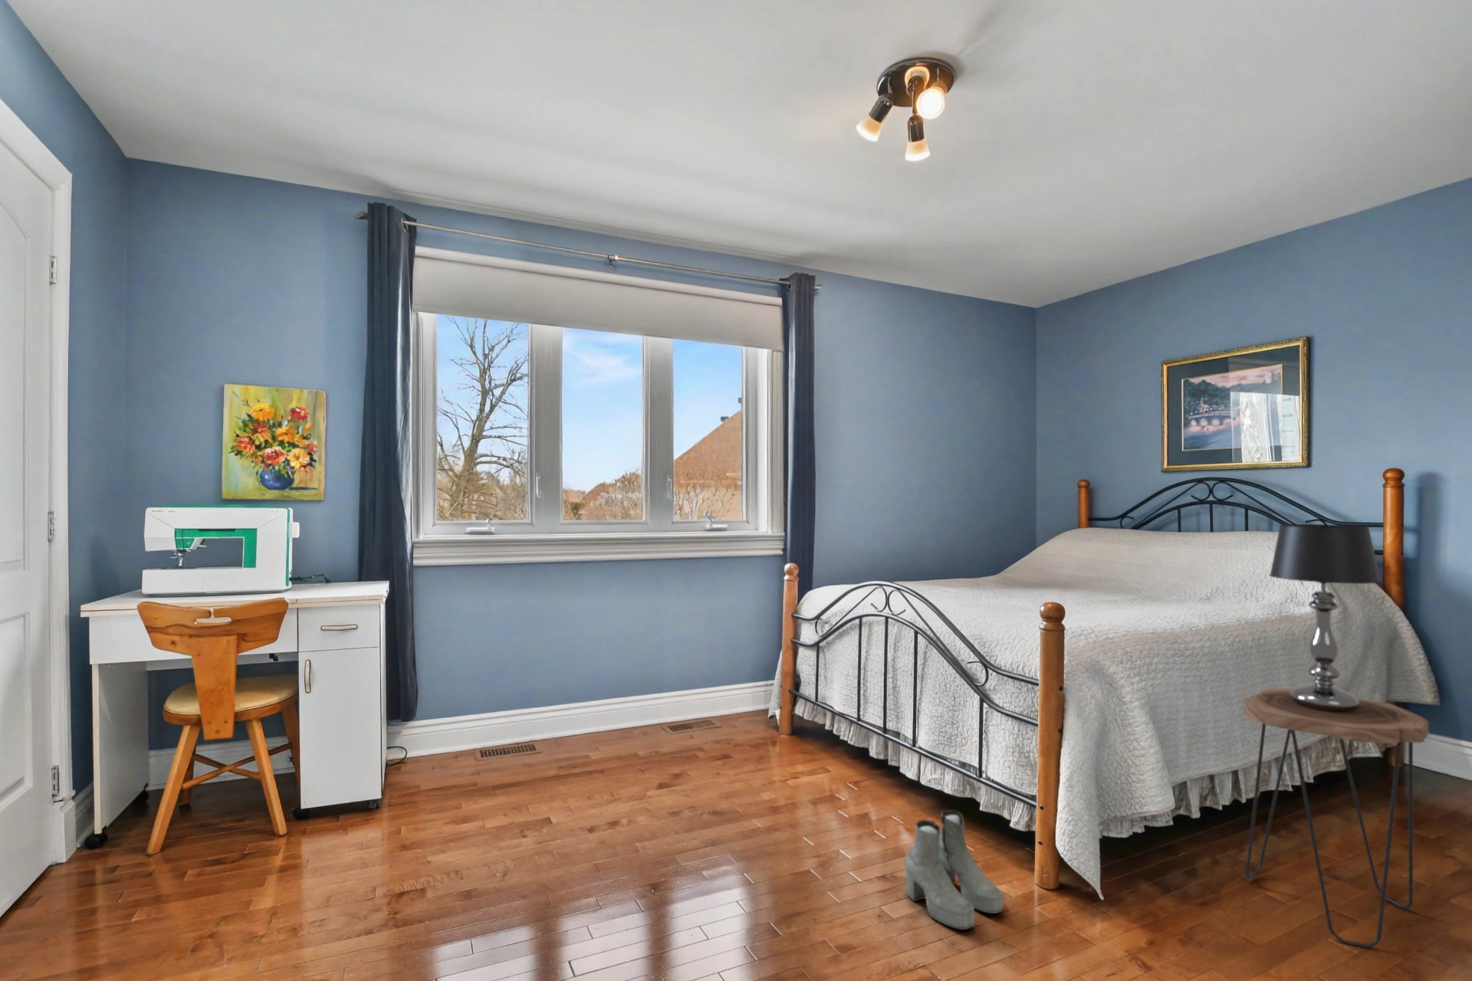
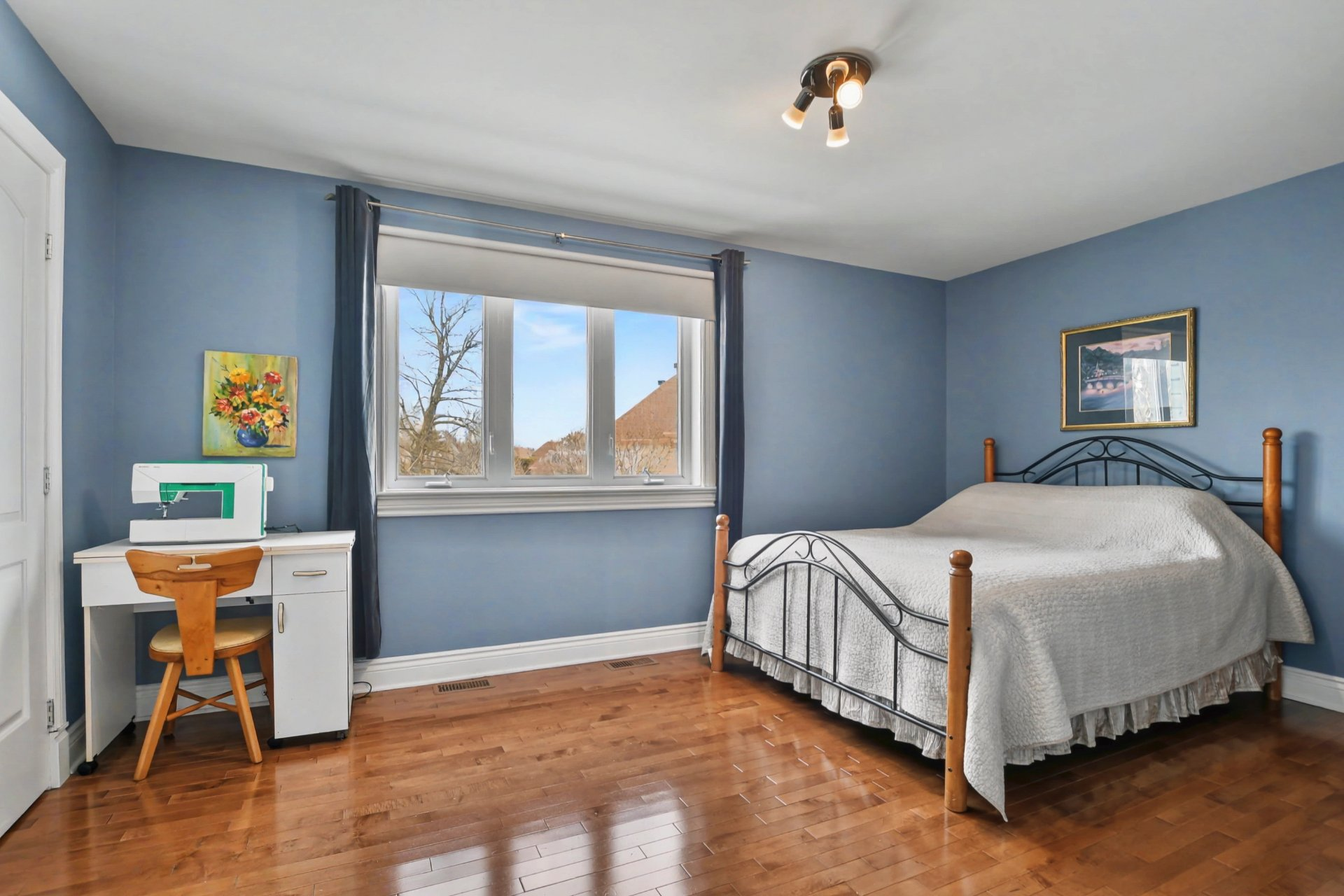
- side table [1243,688,1429,949]
- boots [905,809,1004,931]
- table lamp [1269,523,1382,712]
